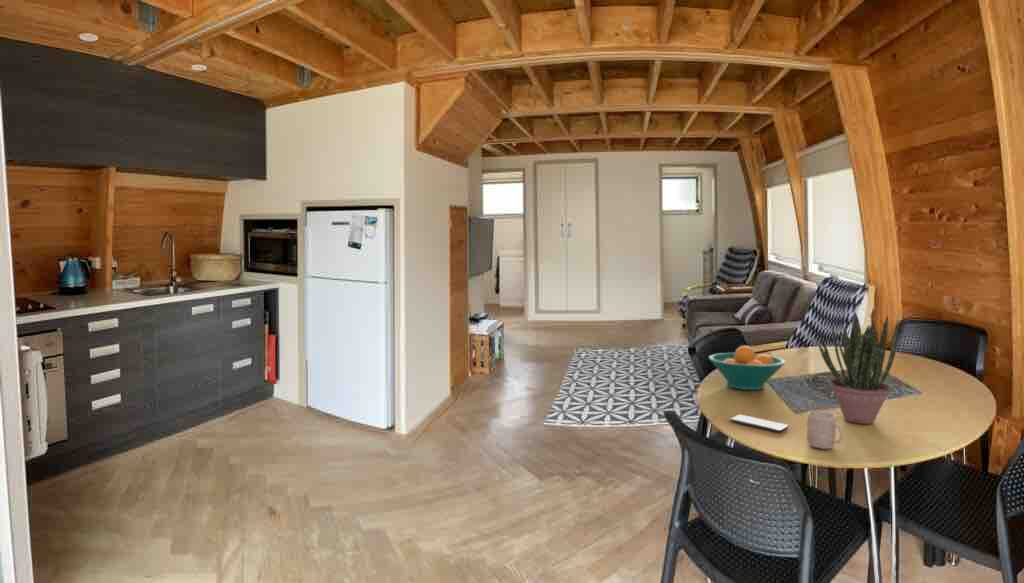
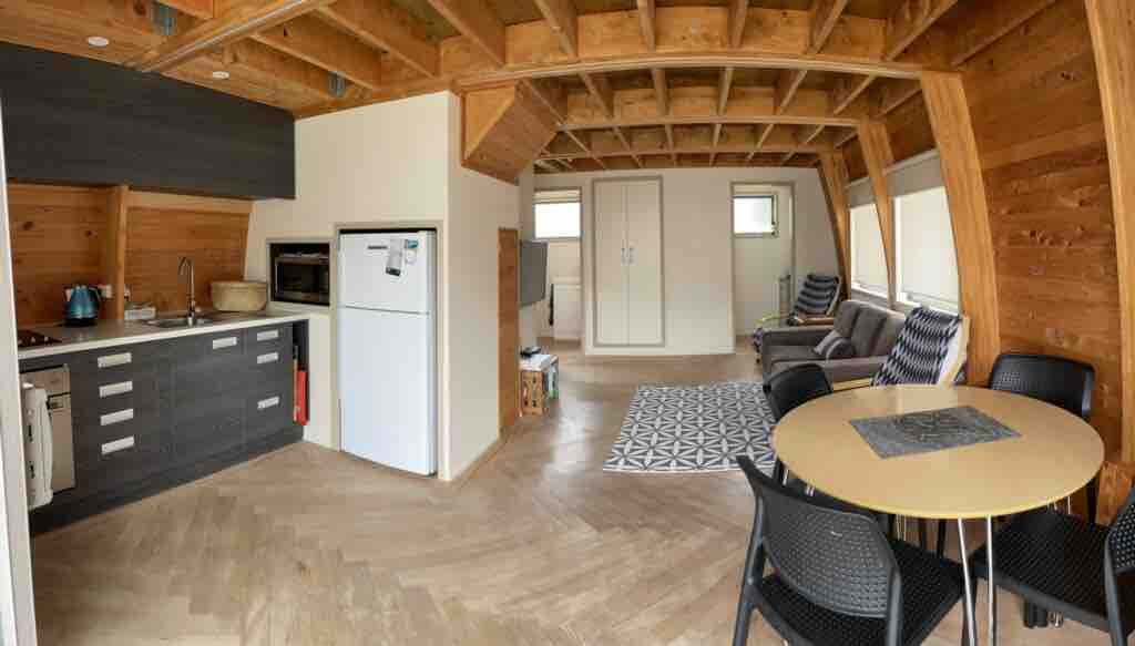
- fruit bowl [708,345,787,391]
- mug [806,401,845,450]
- potted plant [818,311,900,425]
- smartphone [729,413,789,433]
